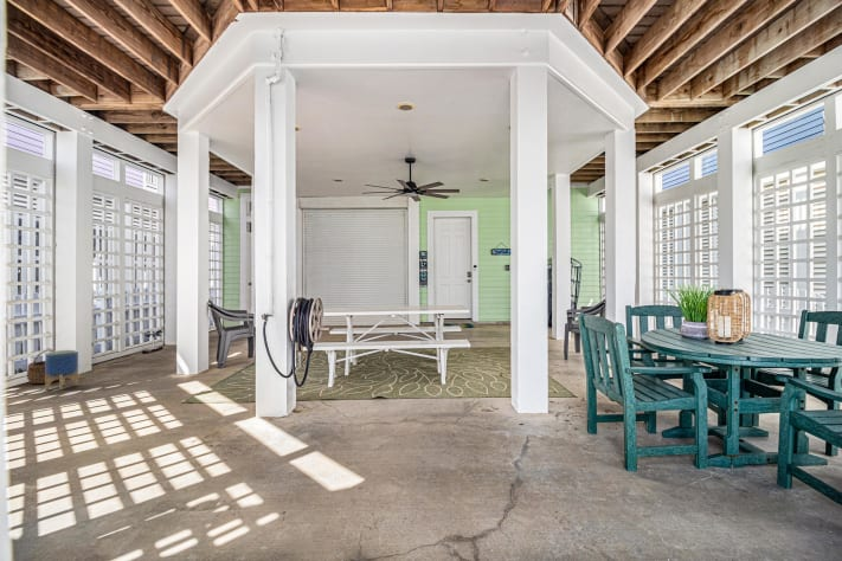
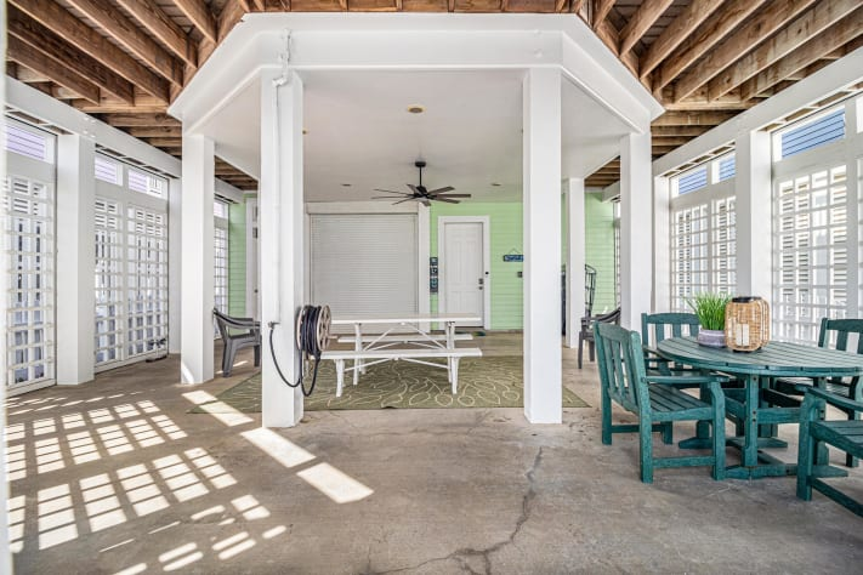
- planter [44,349,79,391]
- wicker basket [26,348,59,385]
